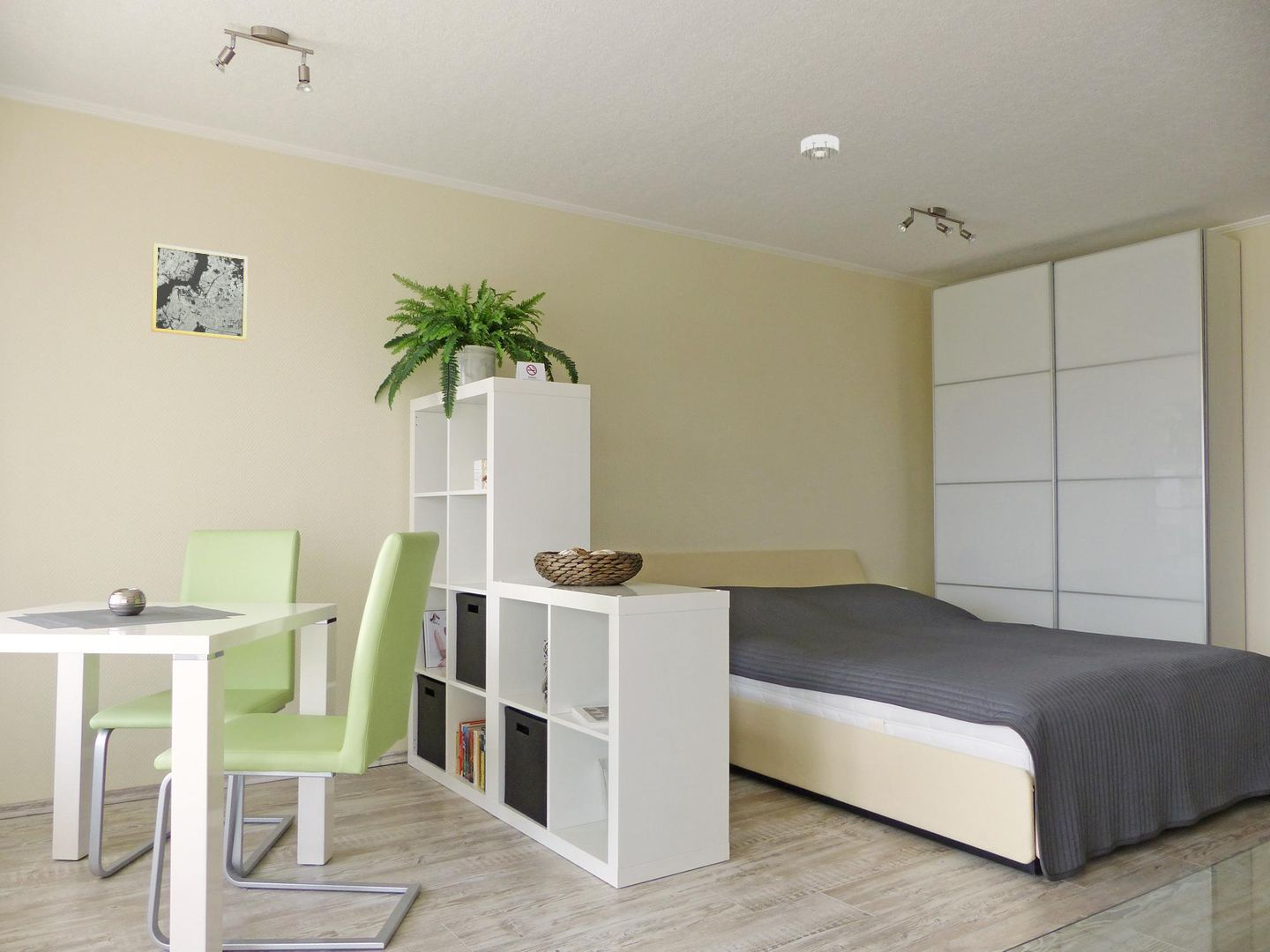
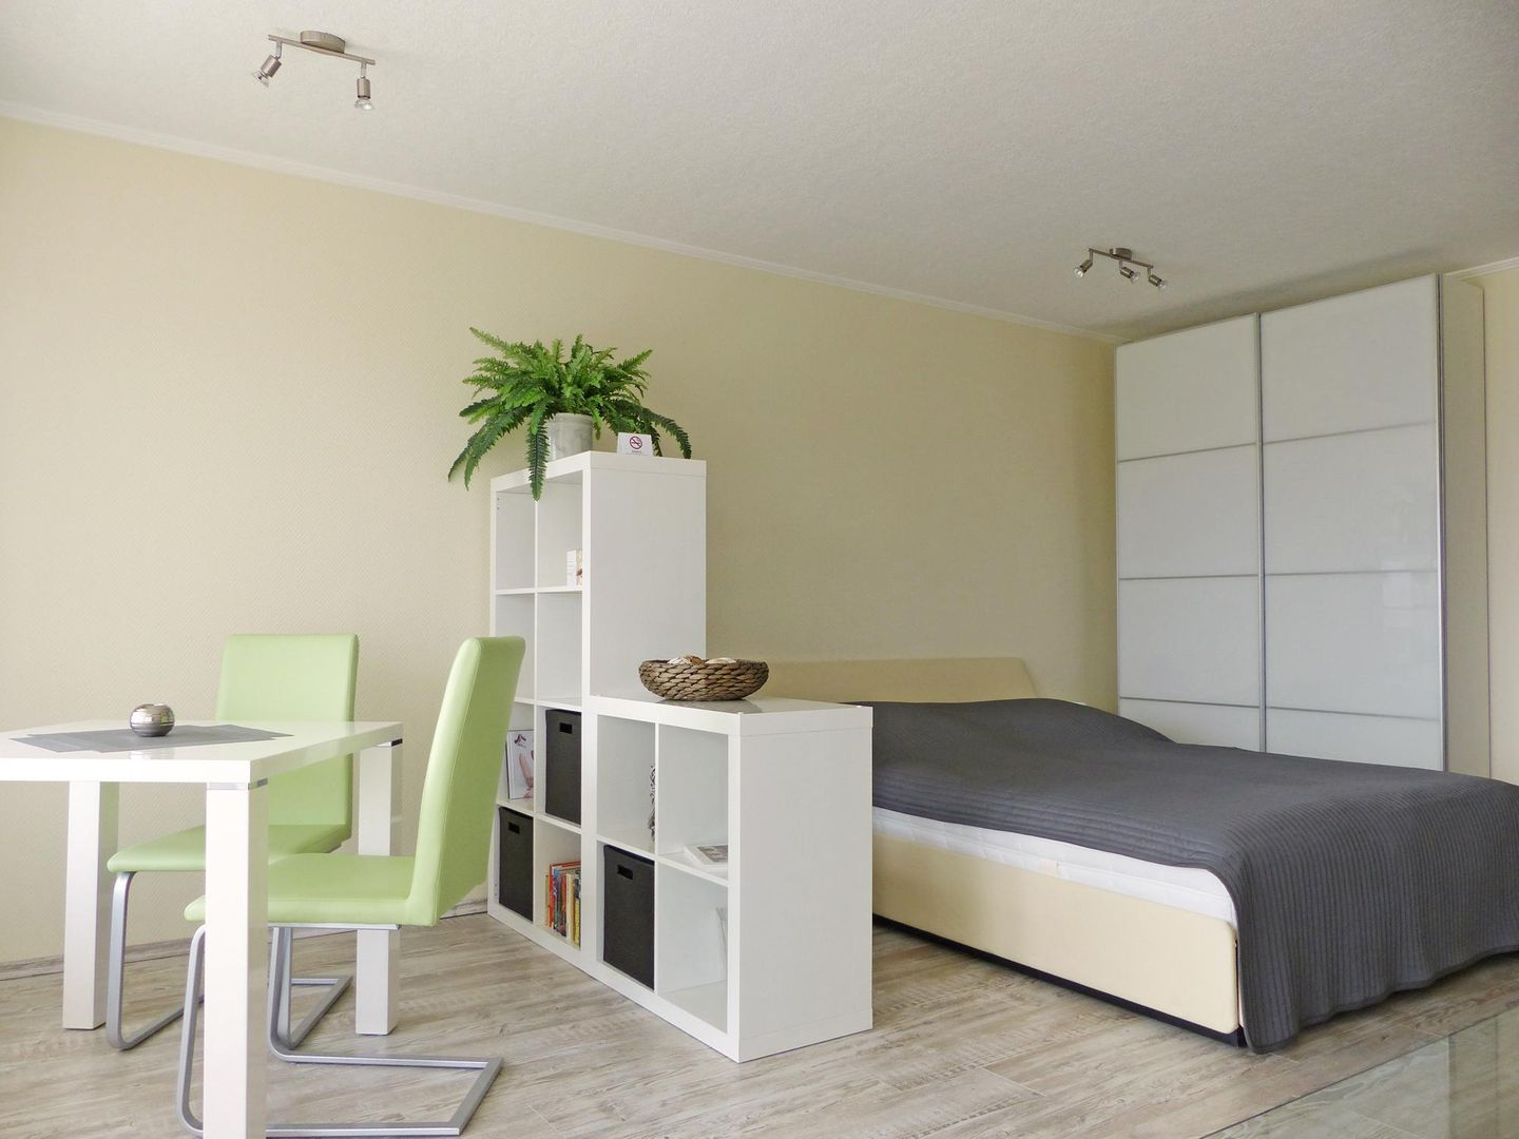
- wall art [150,242,249,342]
- smoke detector [800,133,840,161]
